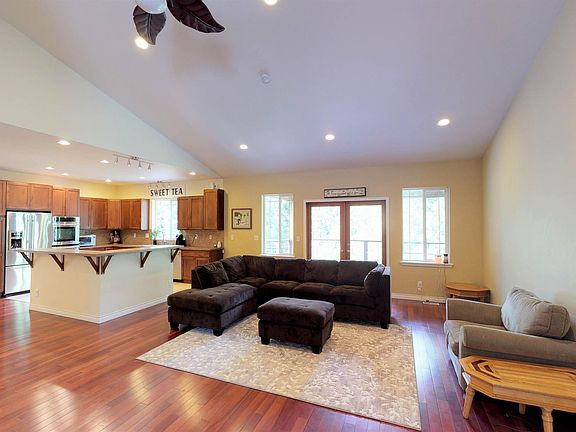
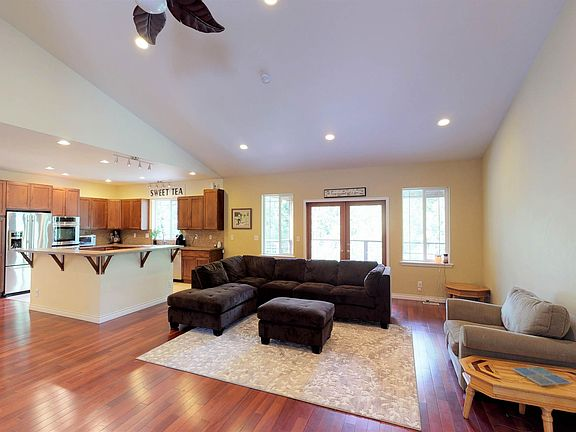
+ drink coaster [511,366,572,387]
